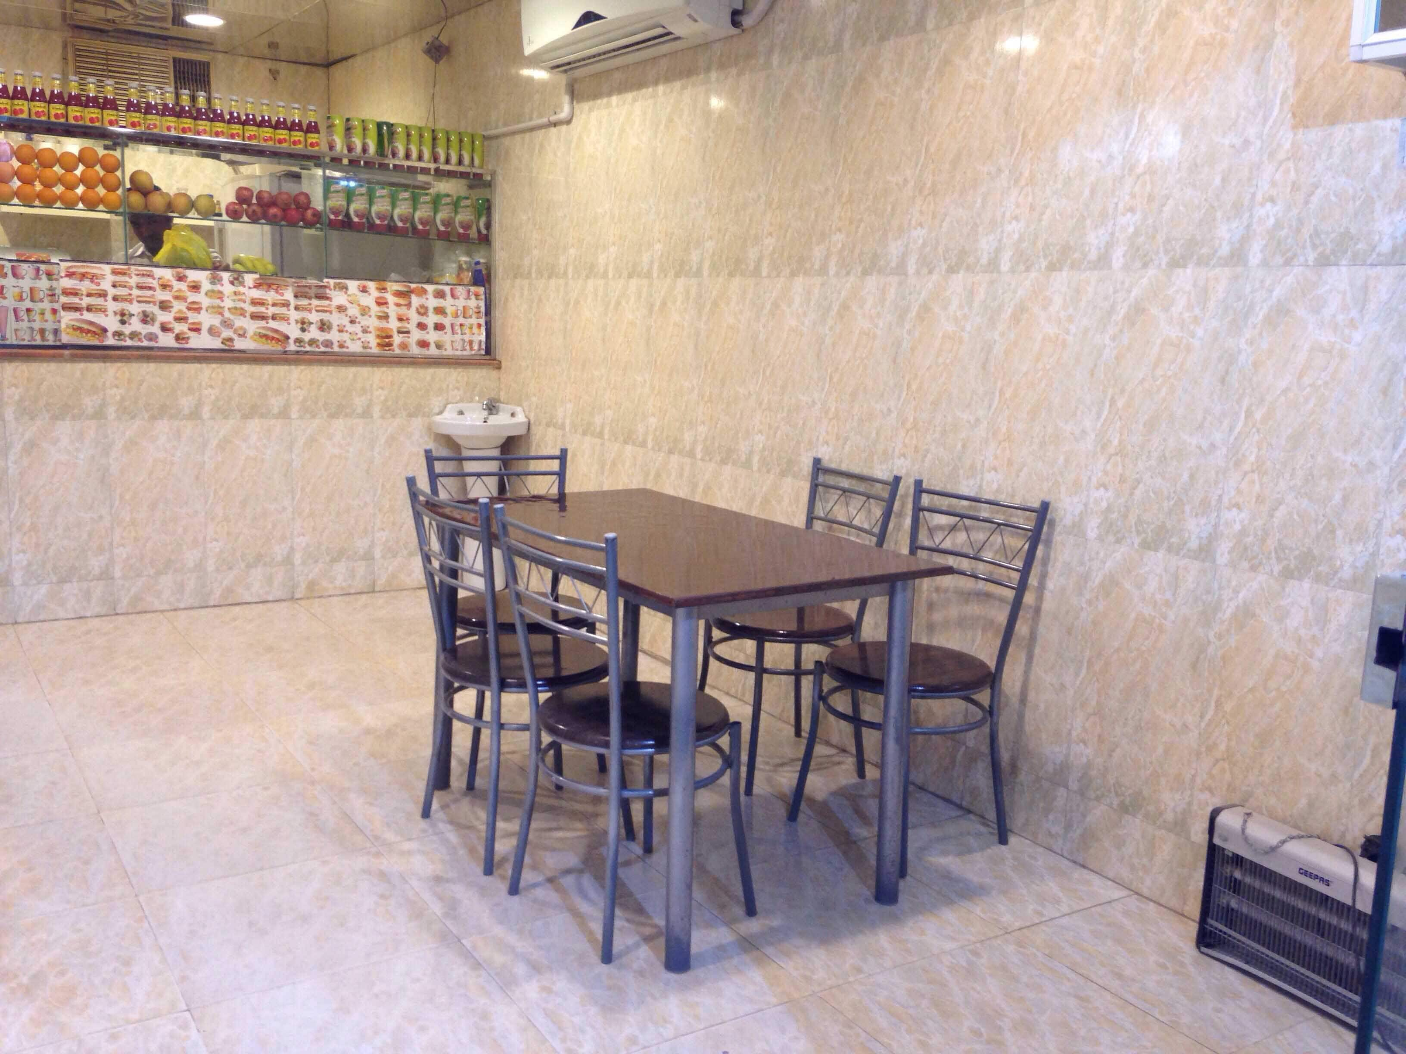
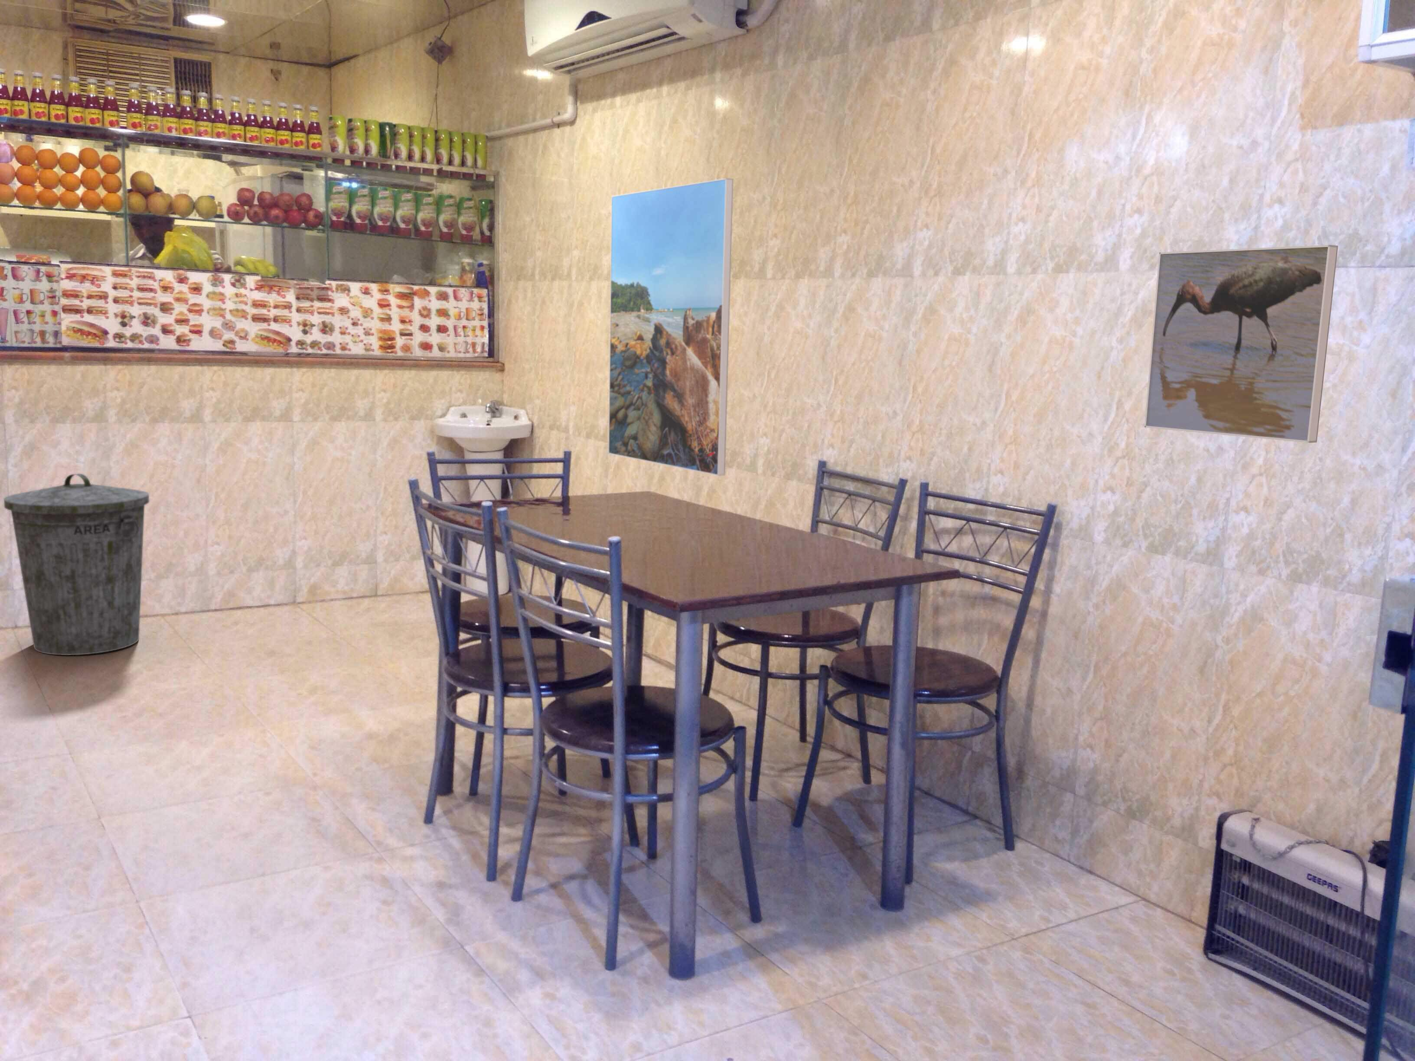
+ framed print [1144,244,1338,444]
+ trash can [3,474,150,655]
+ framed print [608,177,734,476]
